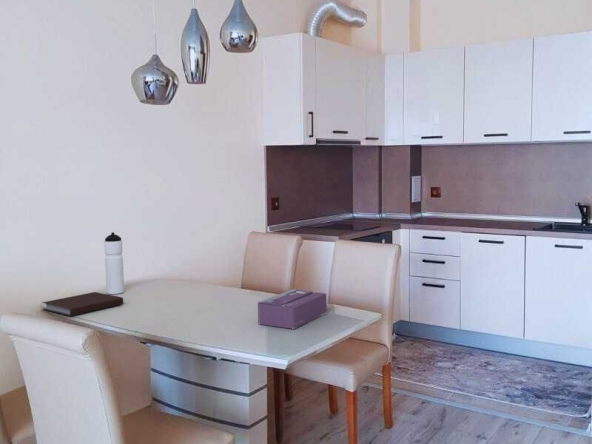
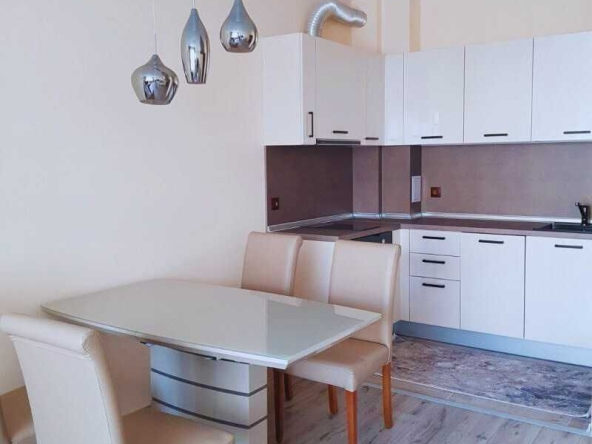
- tissue box [257,288,327,330]
- water bottle [103,231,125,295]
- notebook [41,291,124,317]
